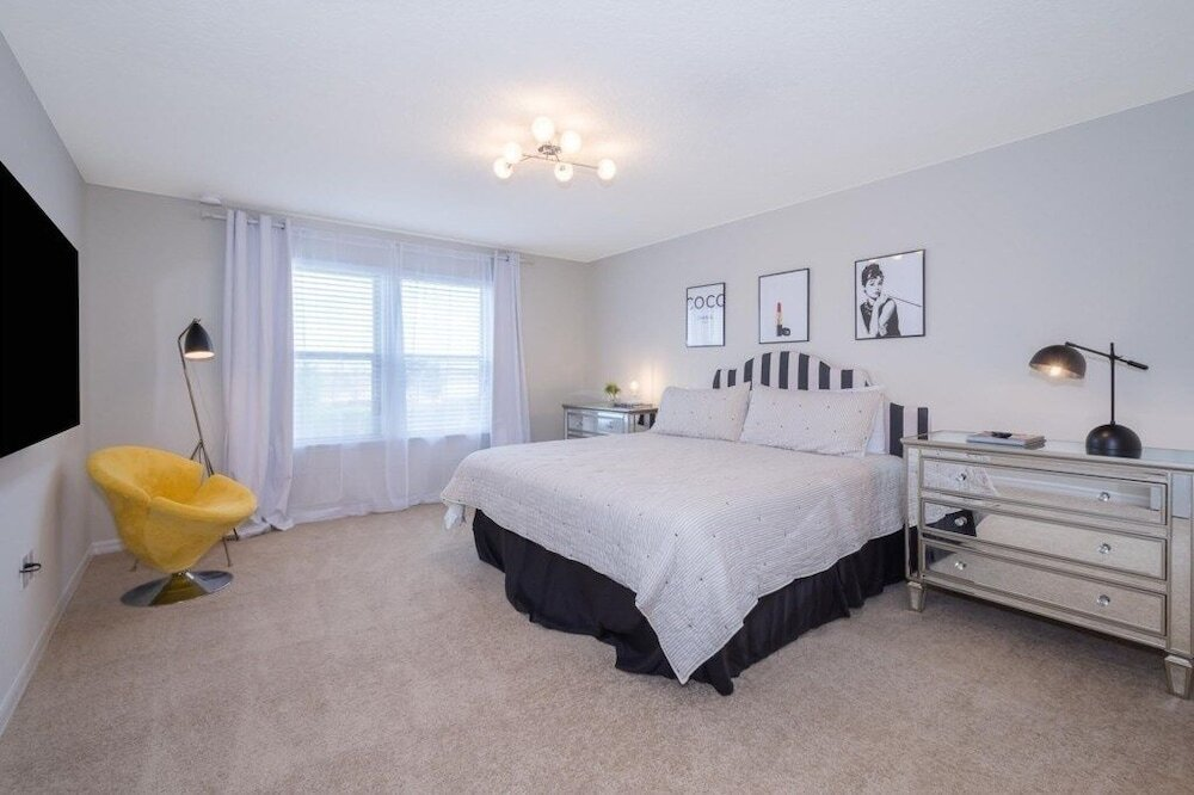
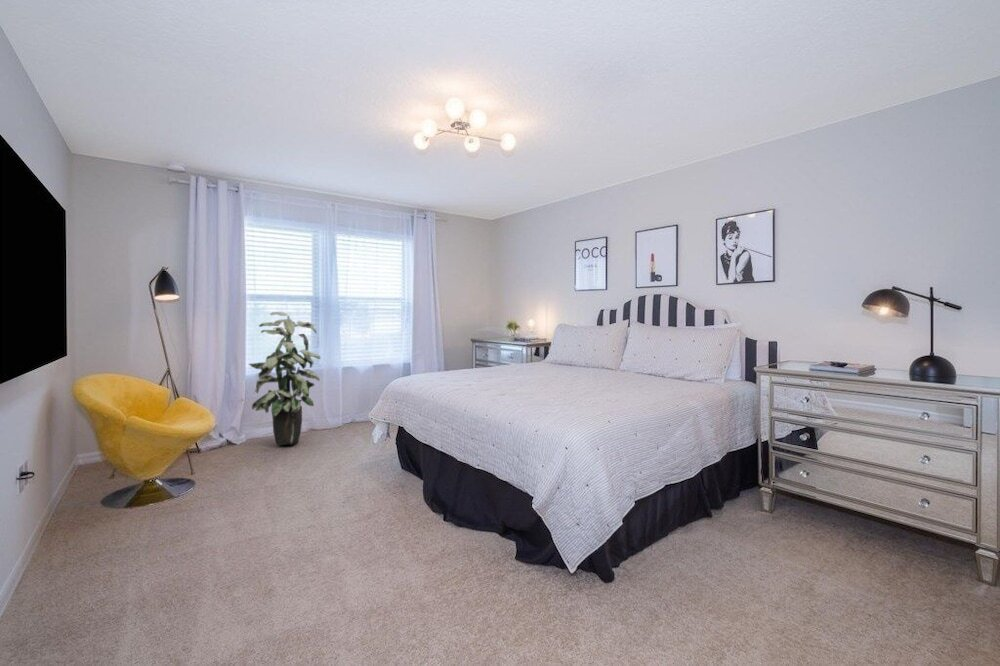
+ indoor plant [247,311,321,446]
